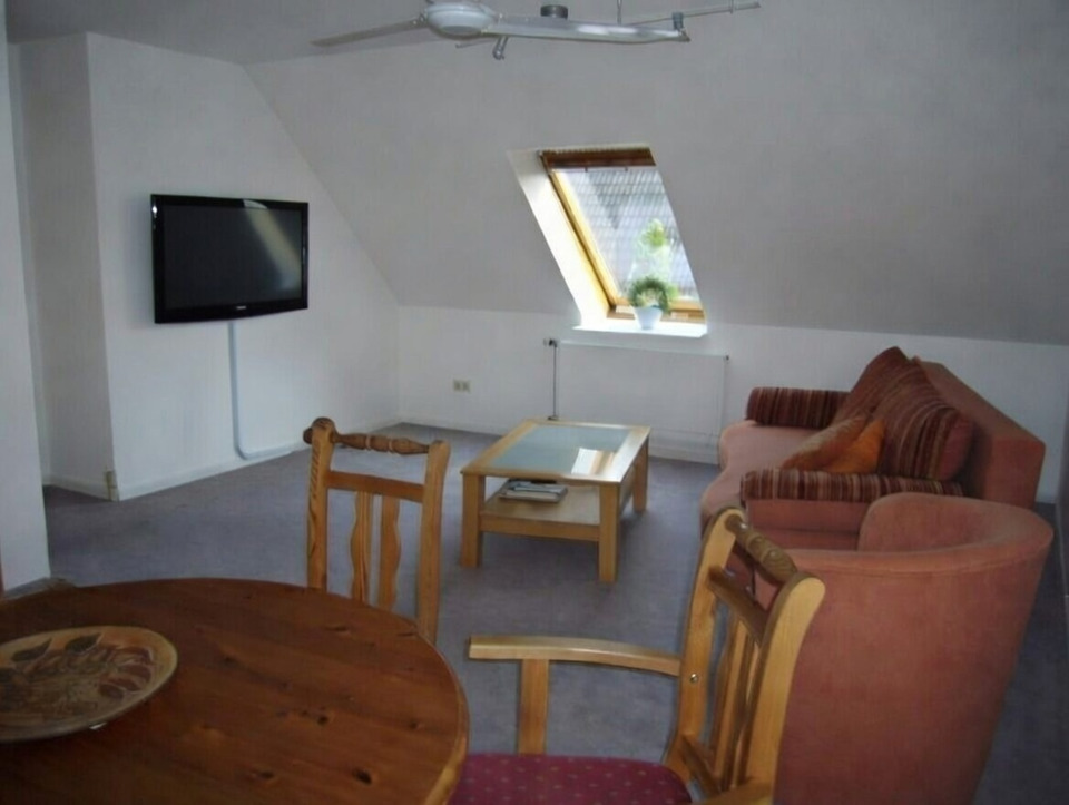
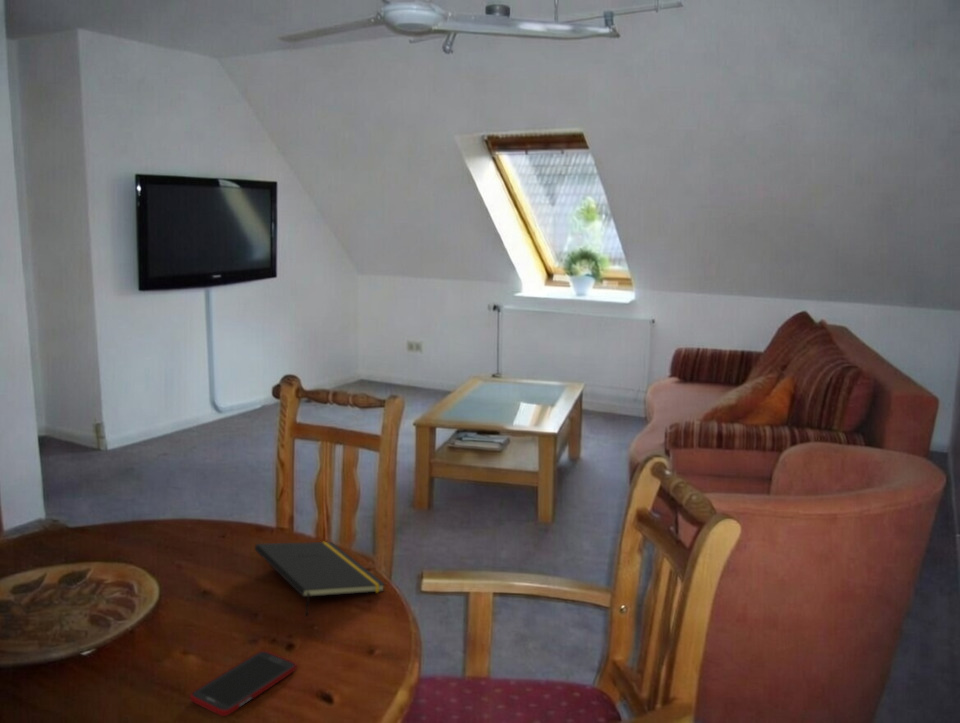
+ notepad [254,541,387,617]
+ cell phone [189,649,298,717]
